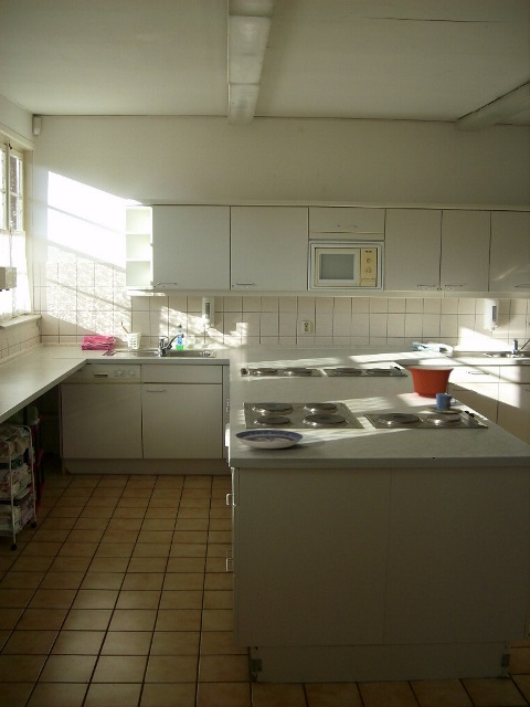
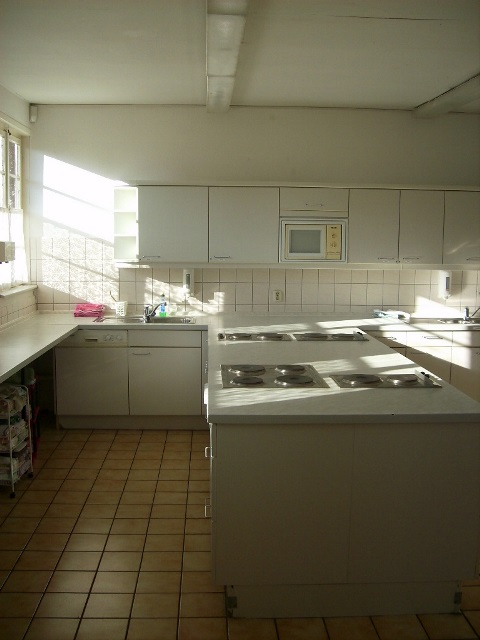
- mixing bowl [406,365,455,399]
- plate [234,429,304,450]
- cup [424,393,463,414]
